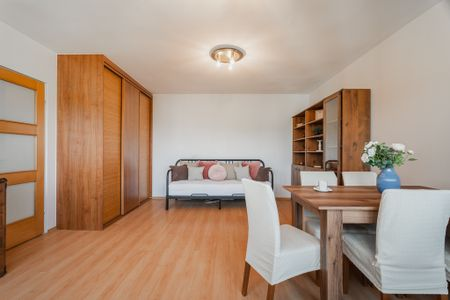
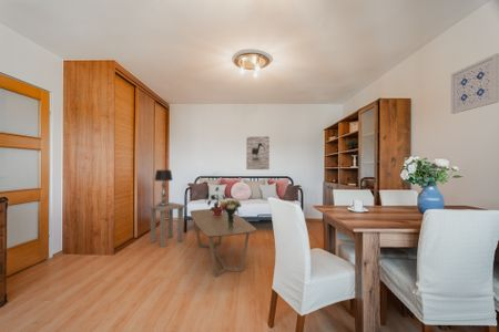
+ potted plant [204,186,230,217]
+ wall art [450,52,499,115]
+ bouquet [218,197,243,229]
+ table lamp [153,169,174,206]
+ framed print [245,135,271,170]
+ coffee table [189,208,257,278]
+ side table [146,201,187,248]
